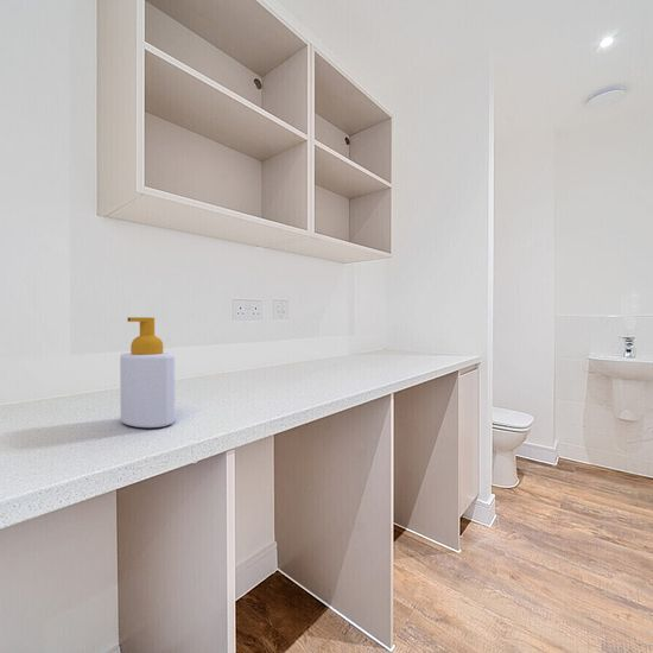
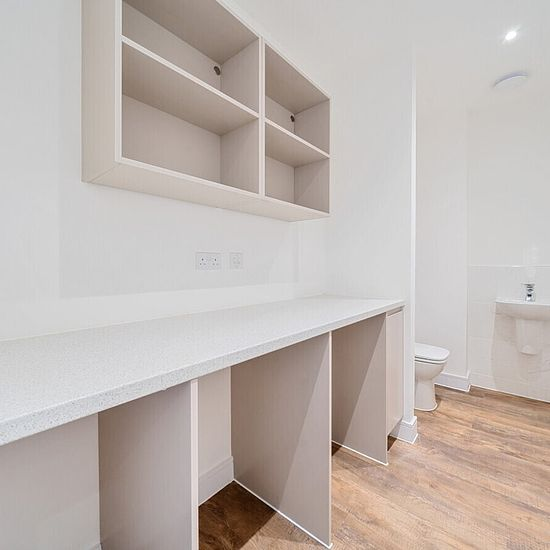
- soap bottle [119,316,176,429]
